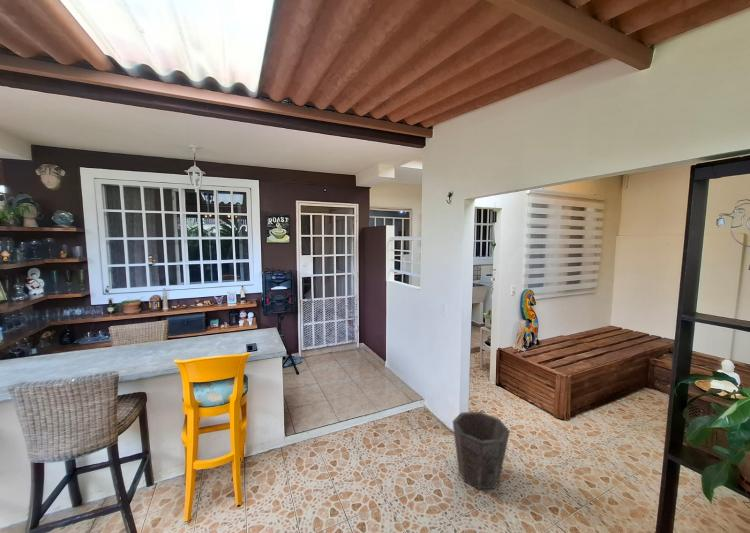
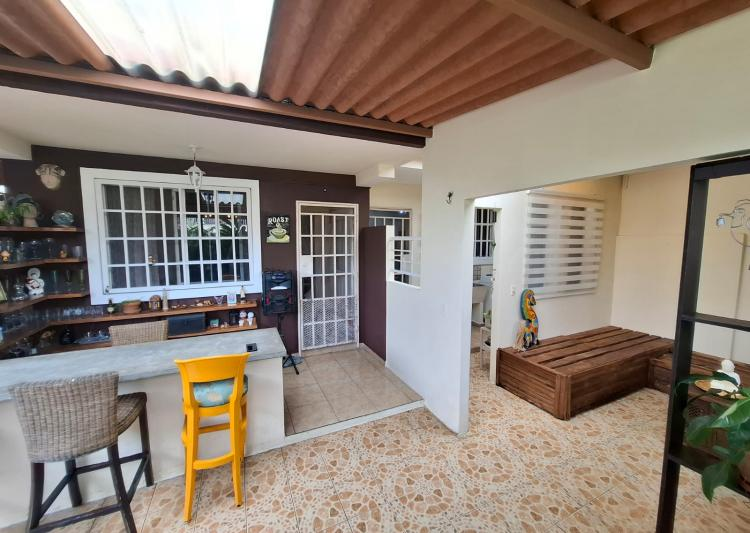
- waste bin [452,411,511,490]
